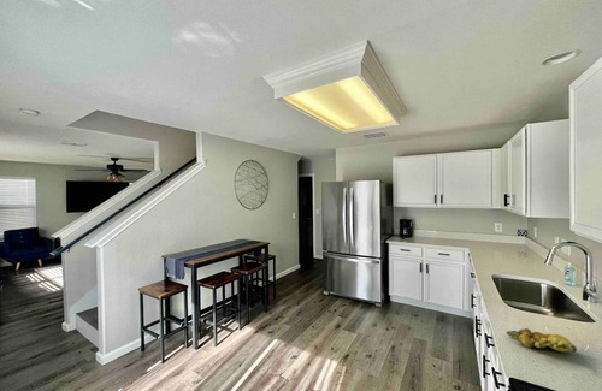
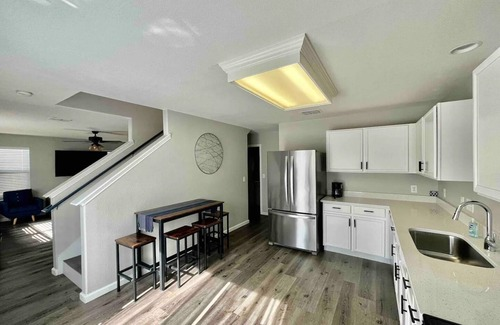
- banana bunch [506,327,578,354]
